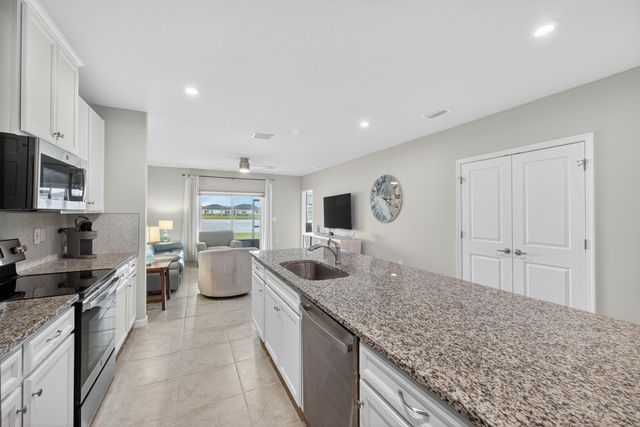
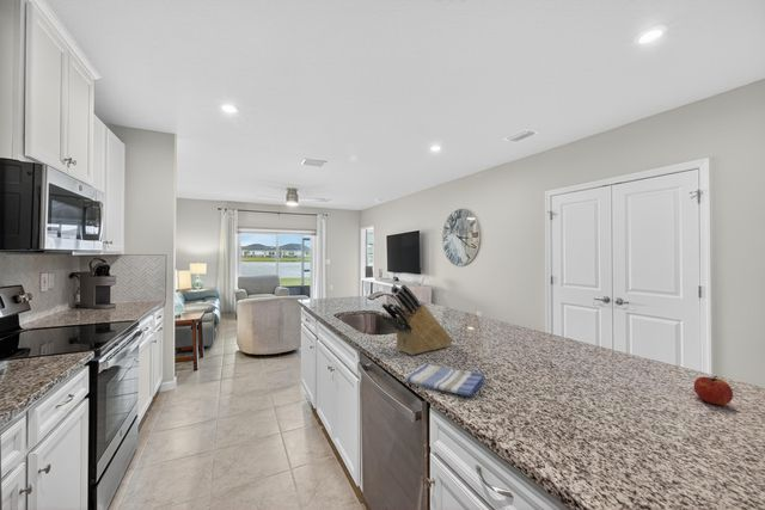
+ dish towel [405,362,486,398]
+ fruit [693,375,734,406]
+ knife block [380,283,454,356]
